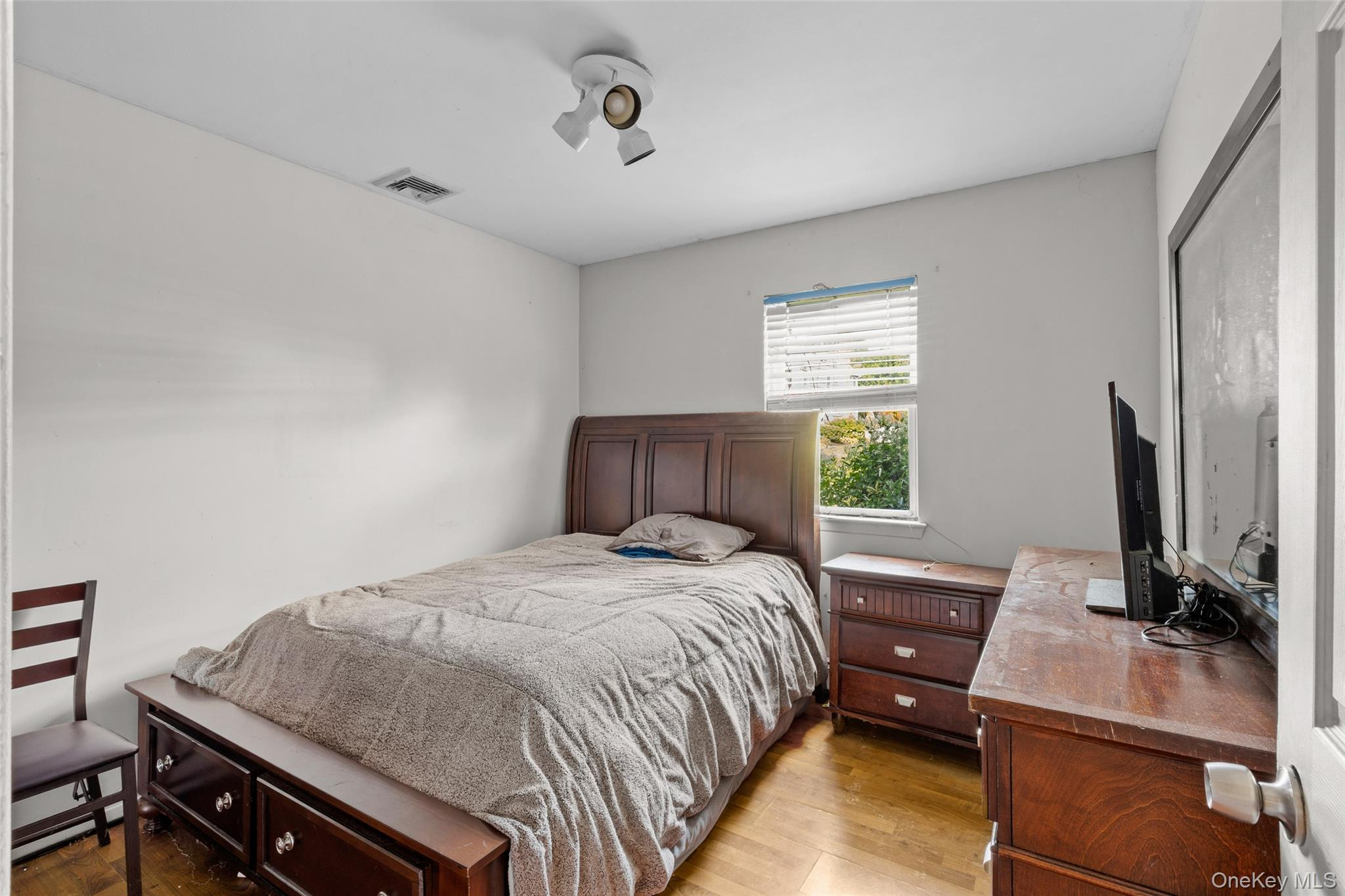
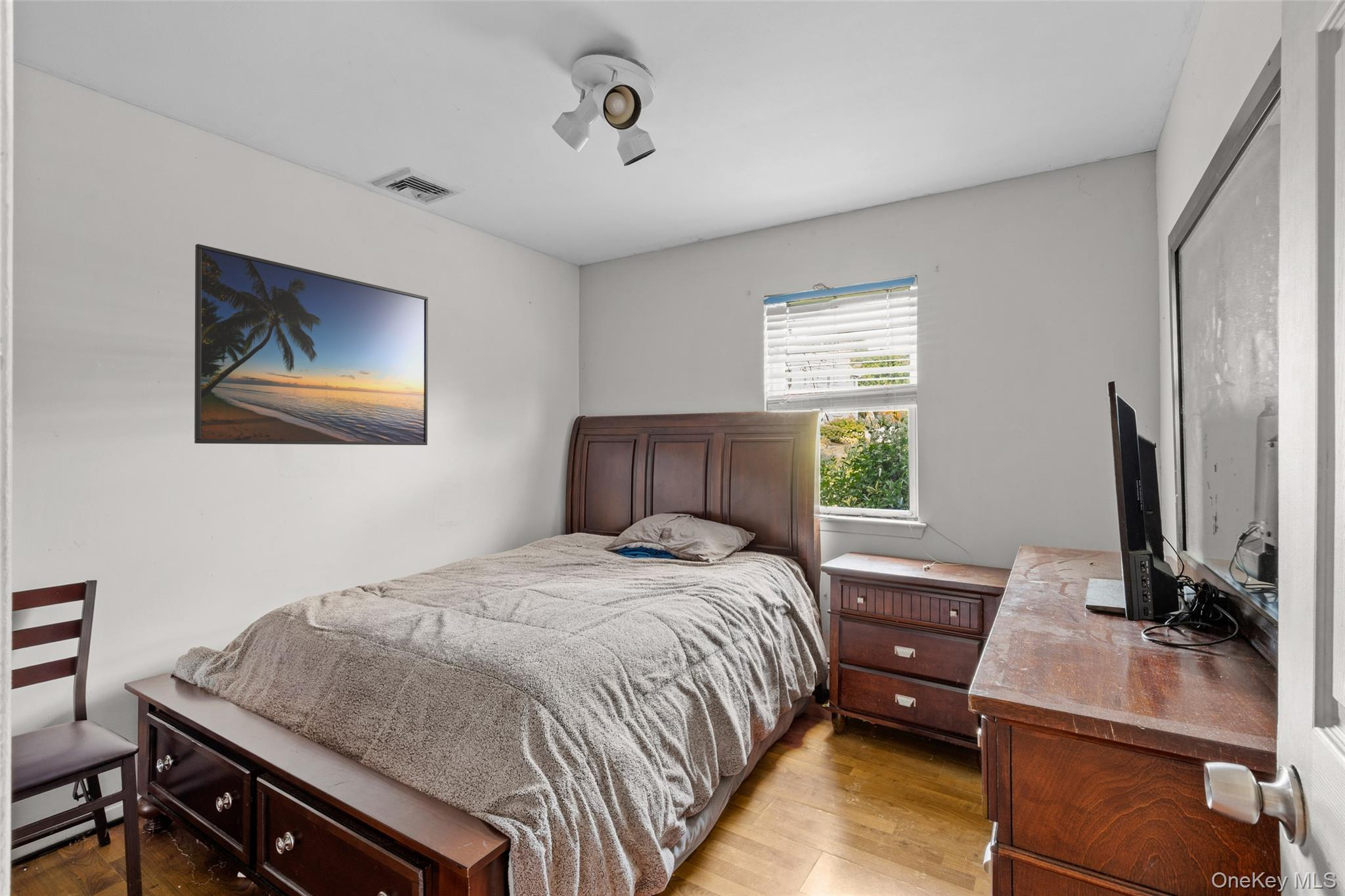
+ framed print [194,244,429,446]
